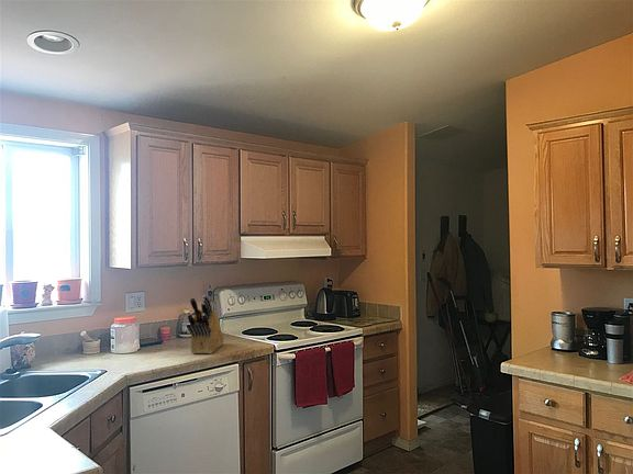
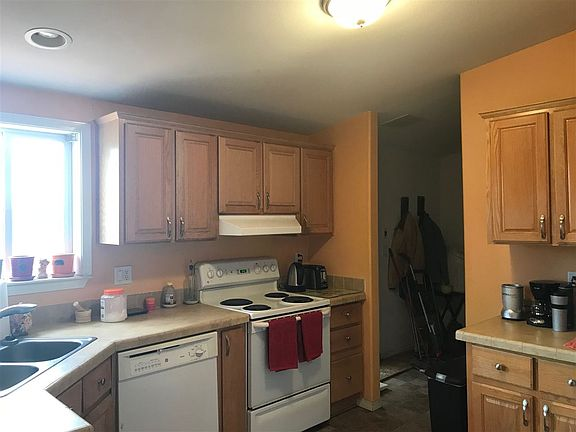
- knife block [186,294,225,354]
